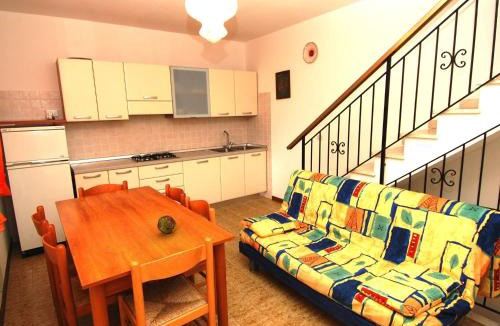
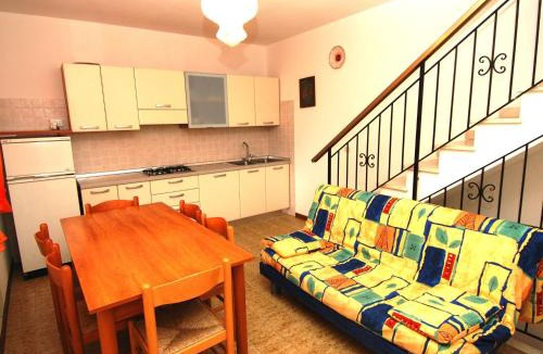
- fruit [156,215,177,234]
